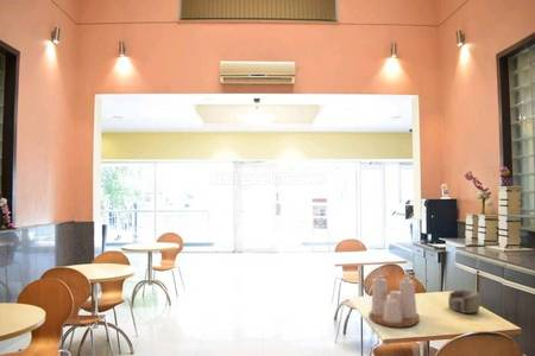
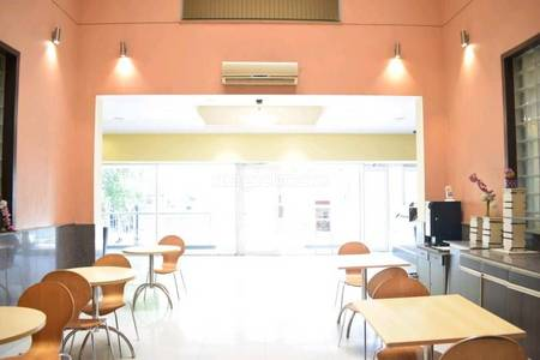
- condiment set [369,266,421,328]
- decorative bowl [447,288,482,314]
